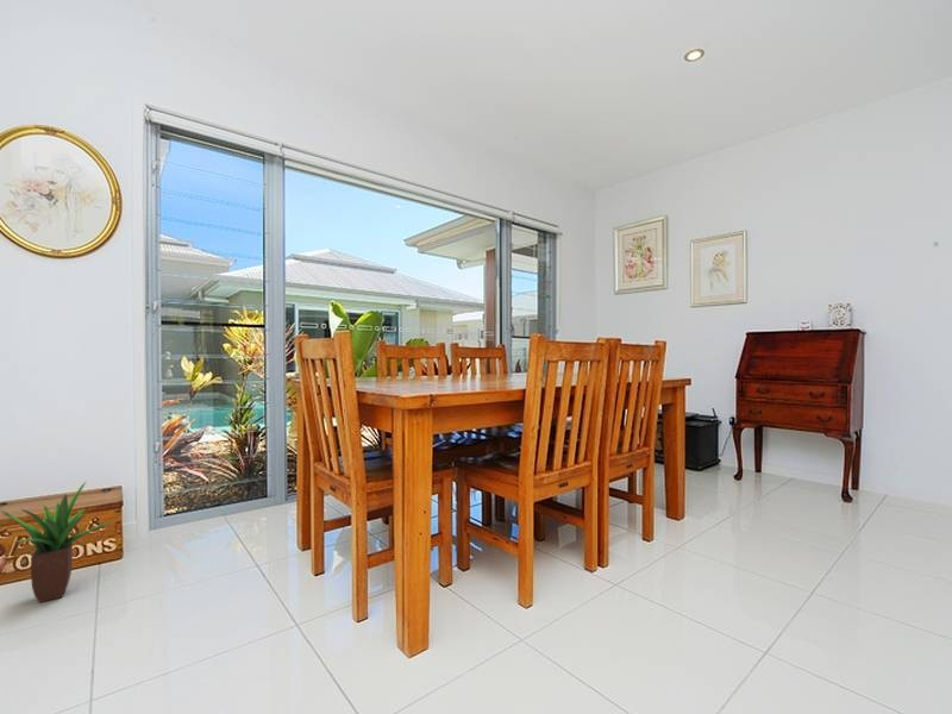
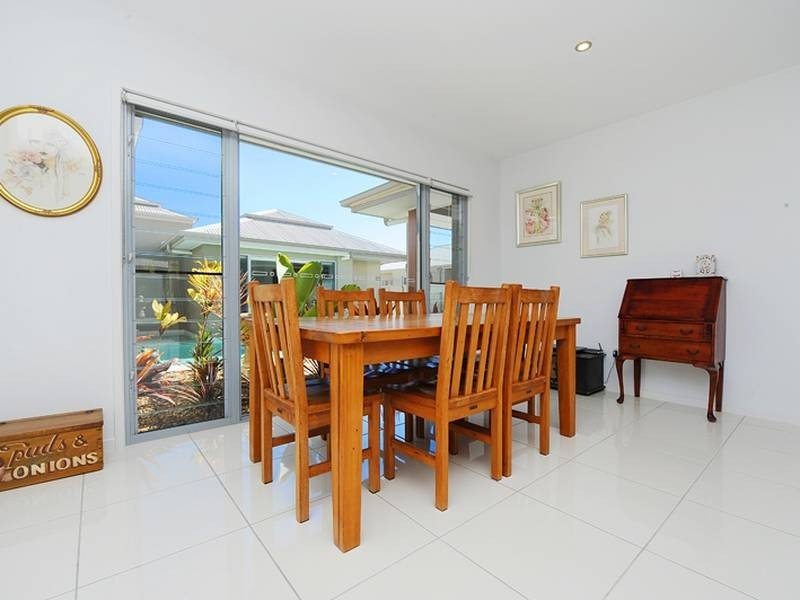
- potted plant [0,480,118,603]
